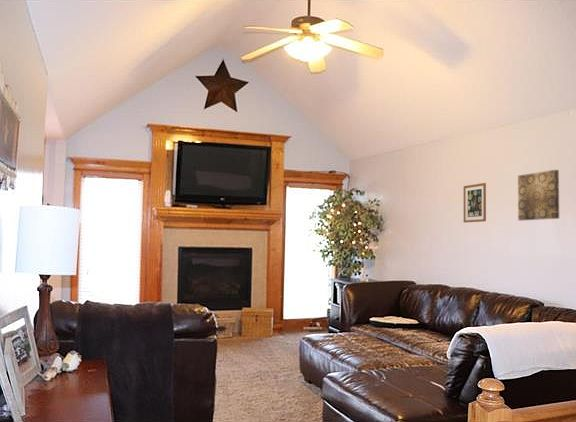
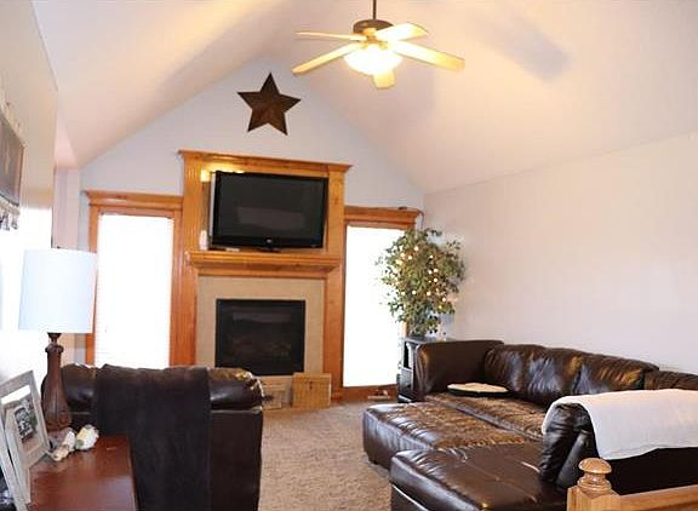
- wall art [463,182,487,224]
- wall art [517,169,560,222]
